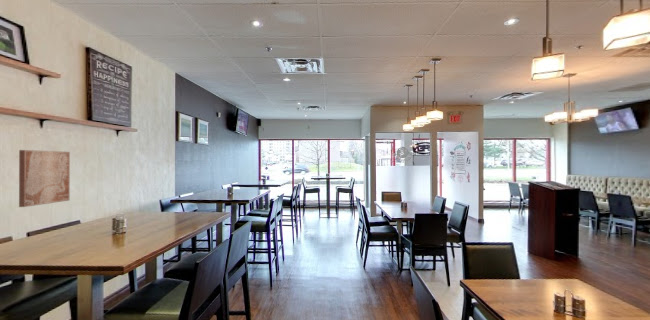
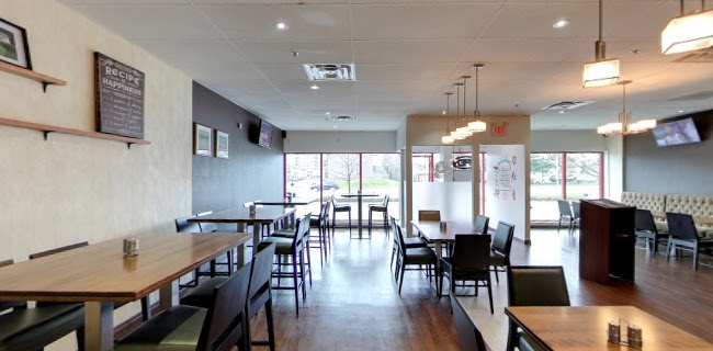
- wall art [18,149,71,208]
